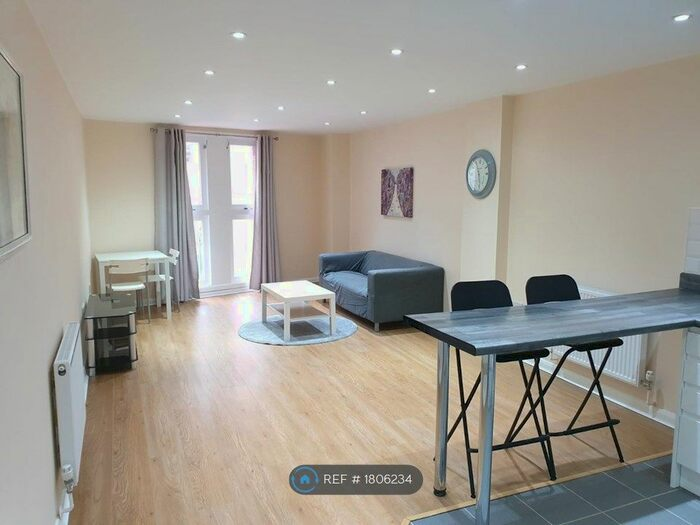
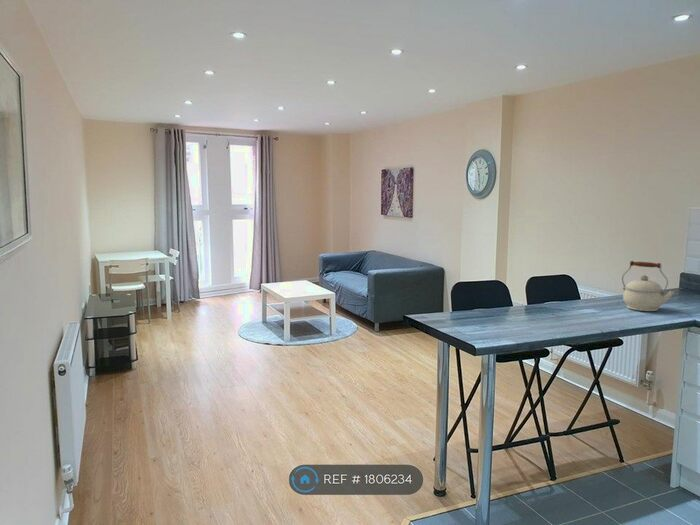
+ kettle [621,260,675,312]
